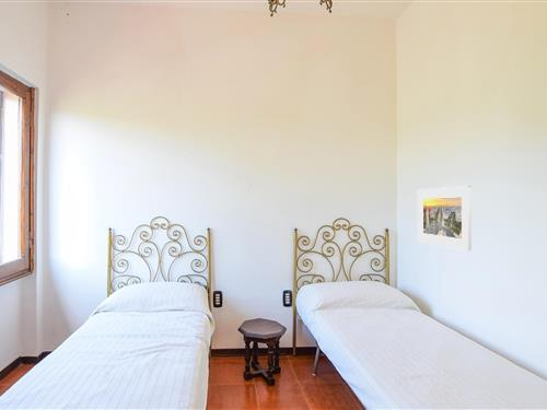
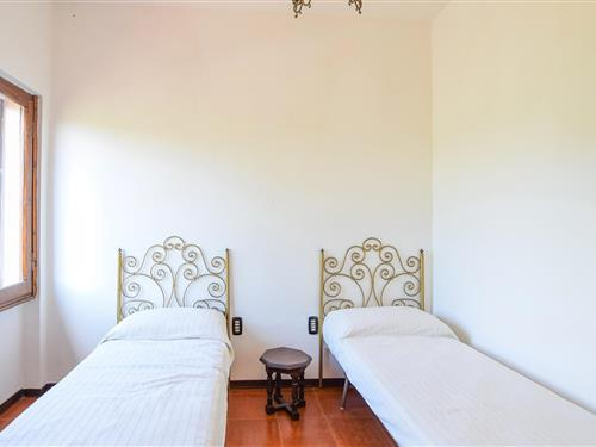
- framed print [417,185,473,251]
